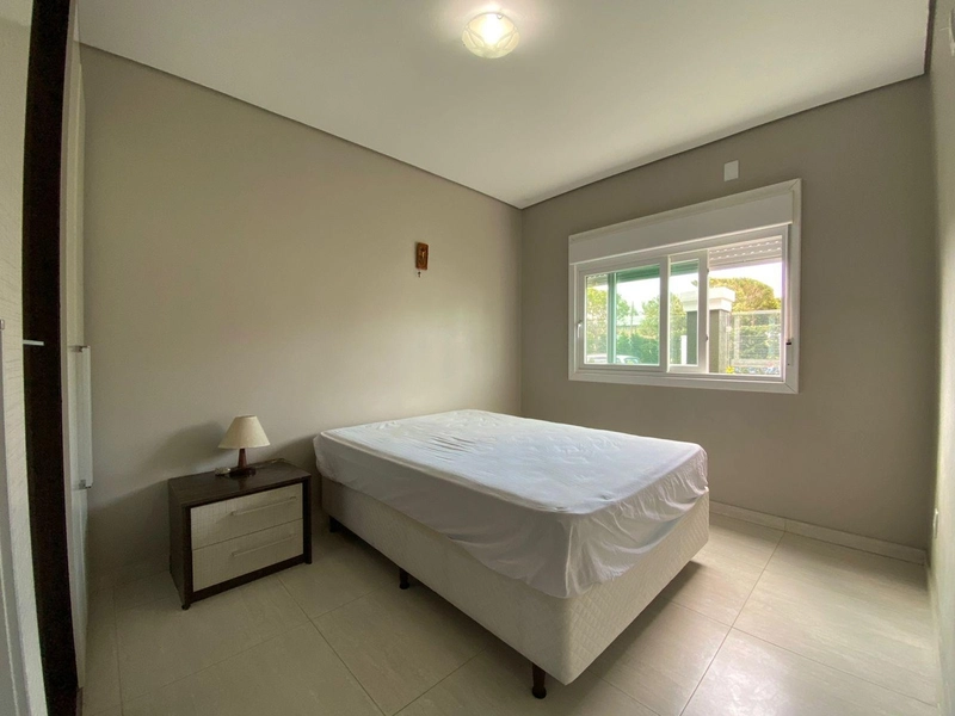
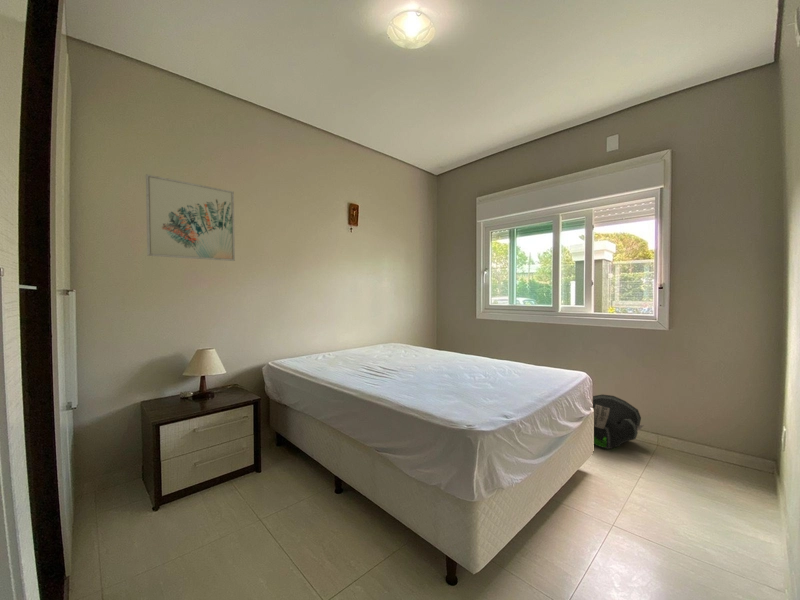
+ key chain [592,393,645,450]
+ wall art [145,173,236,262]
